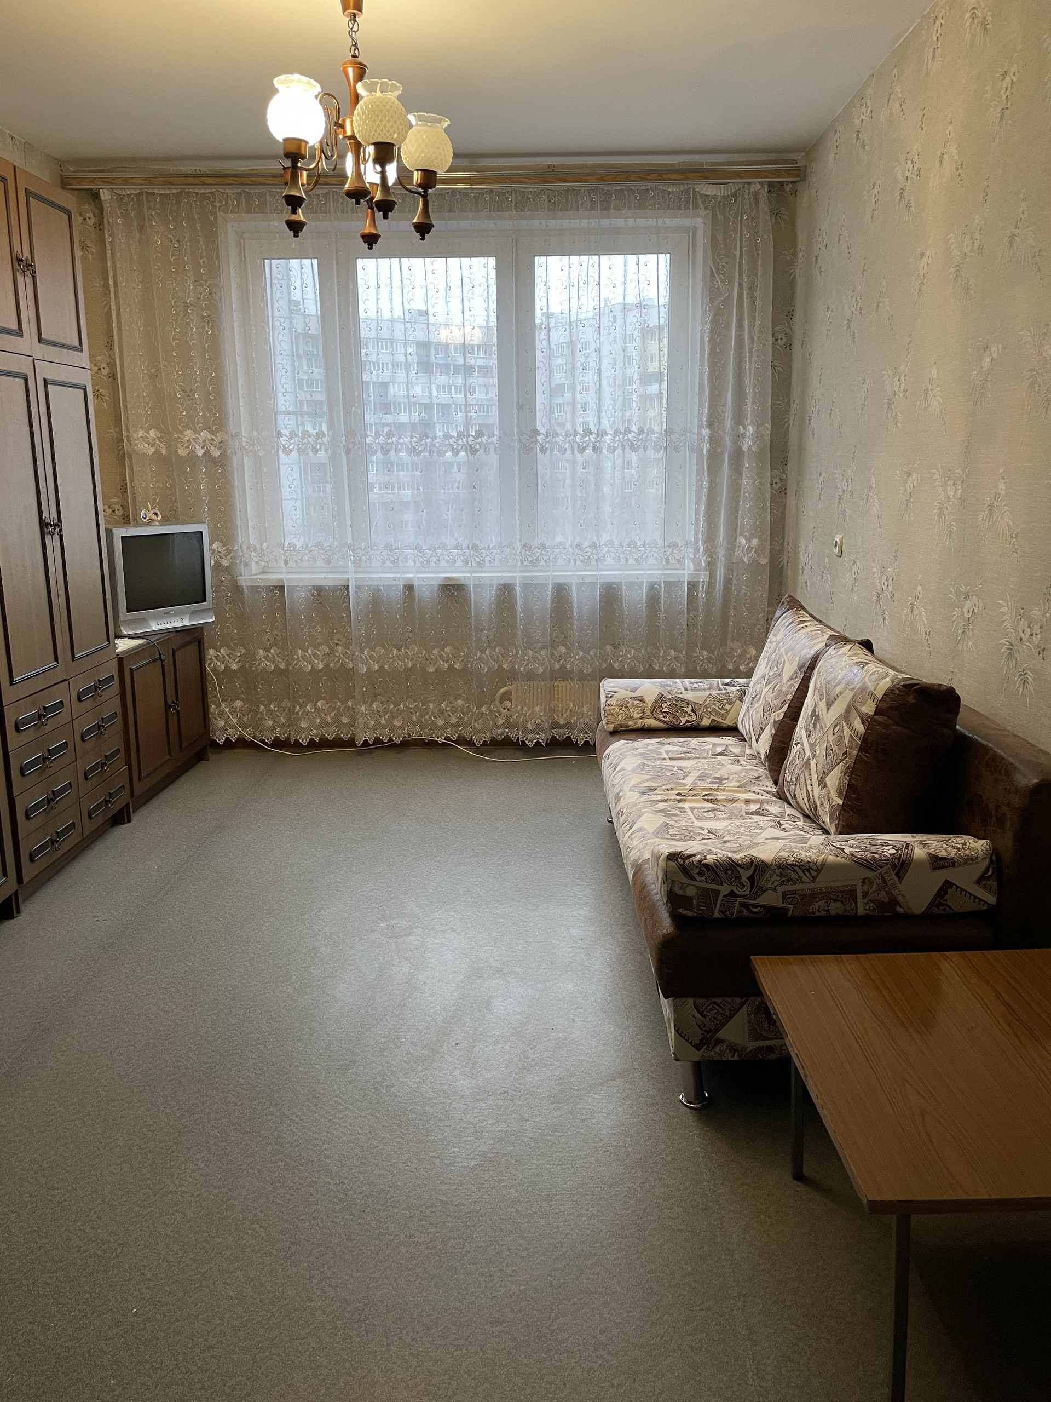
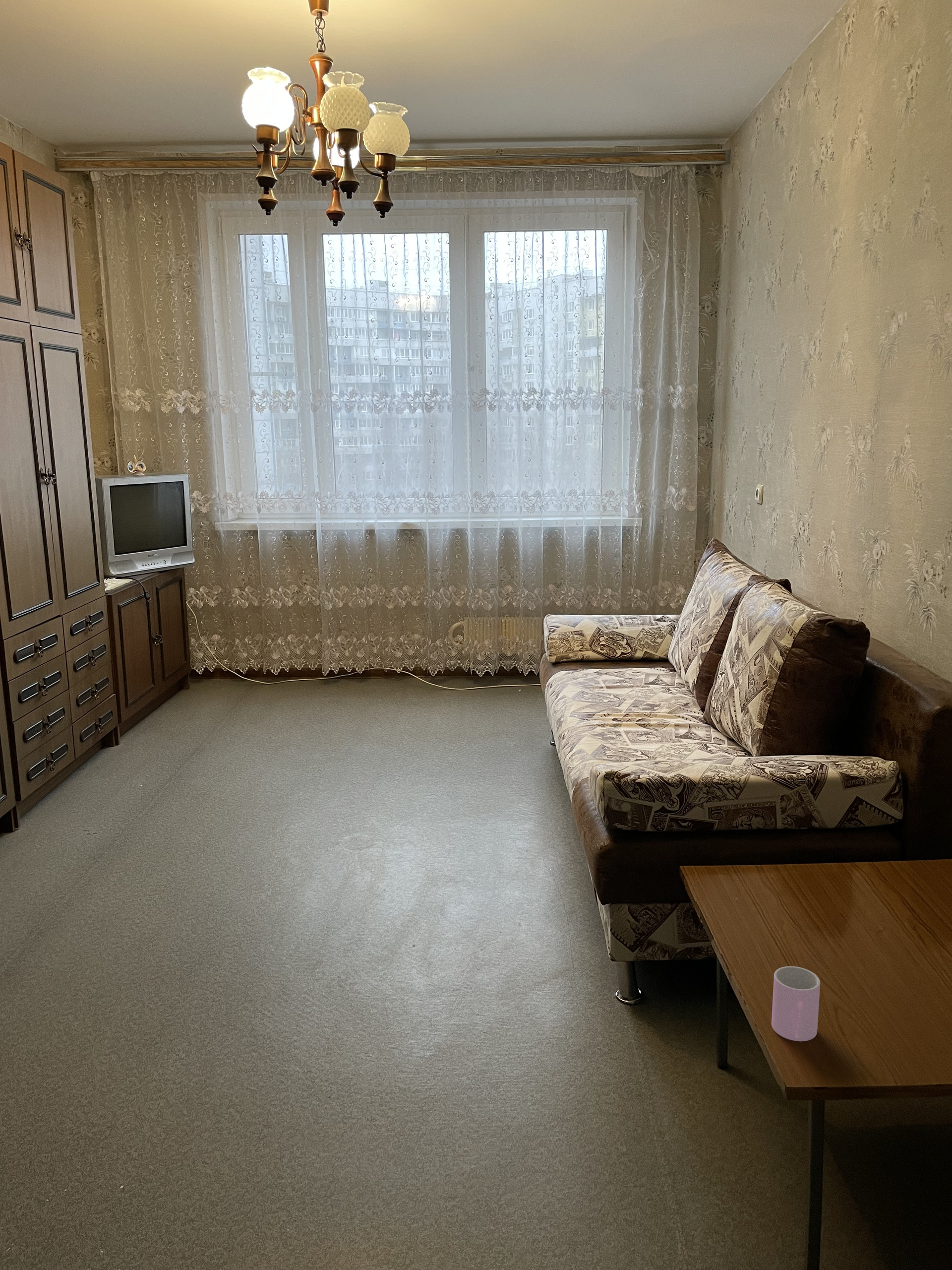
+ cup [771,966,821,1042]
